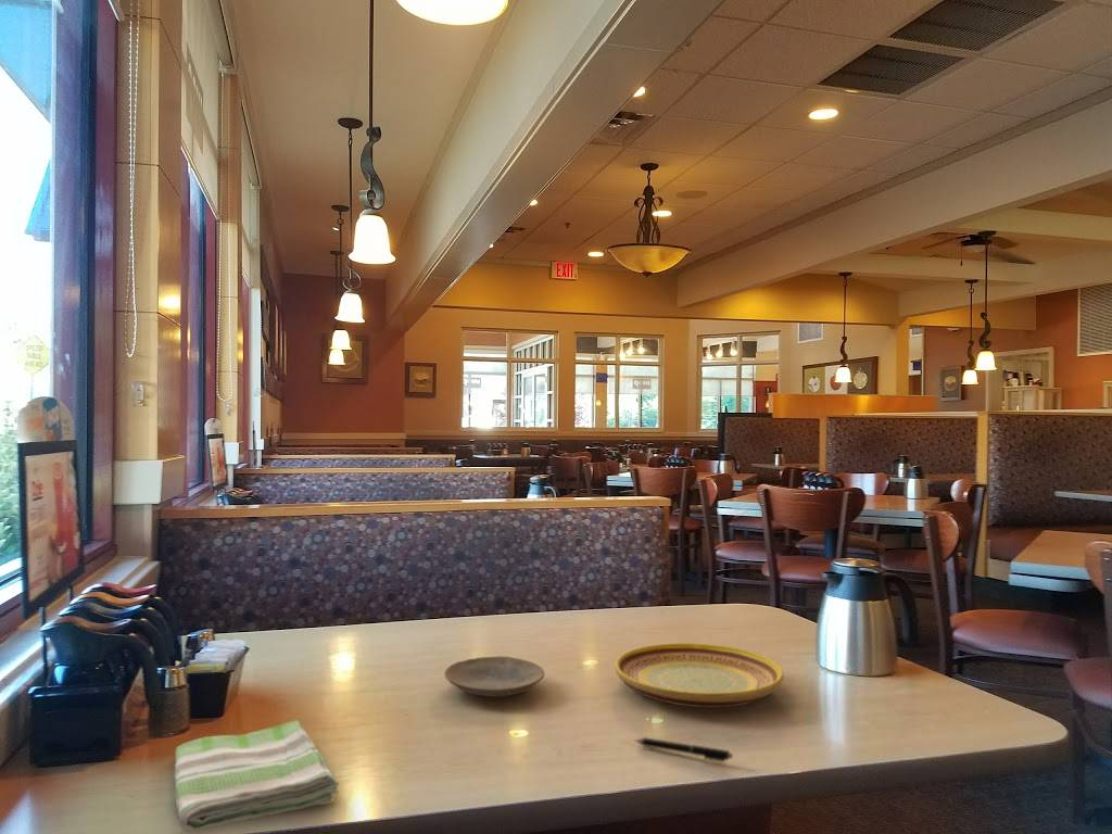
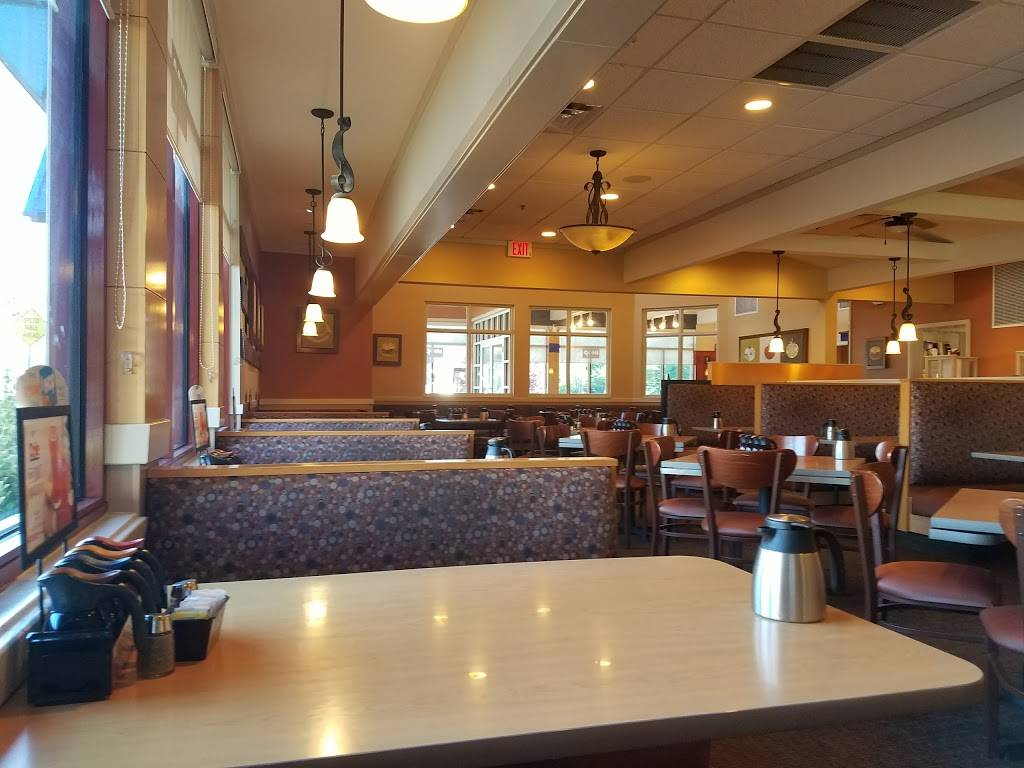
- plate [614,642,785,708]
- plate [443,655,545,698]
- pen [634,736,734,763]
- dish towel [173,719,340,833]
